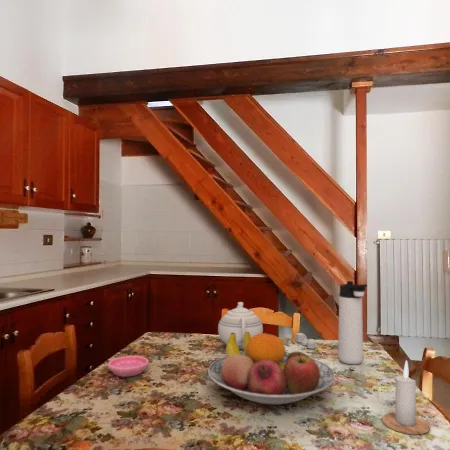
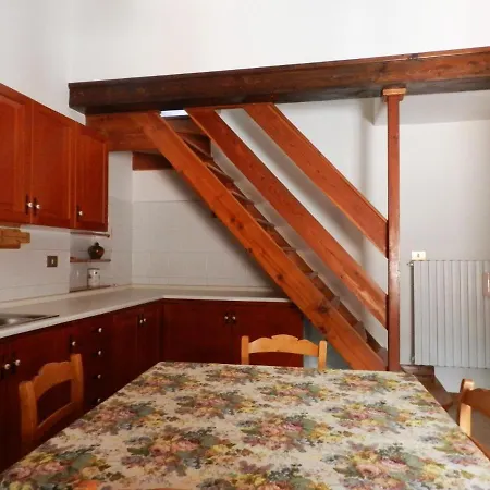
- candle [381,359,431,436]
- teapot [217,301,264,350]
- thermos bottle [337,280,368,365]
- saucer [107,355,150,377]
- salt and pepper shaker set [294,332,316,350]
- fruit bowl [207,332,336,406]
